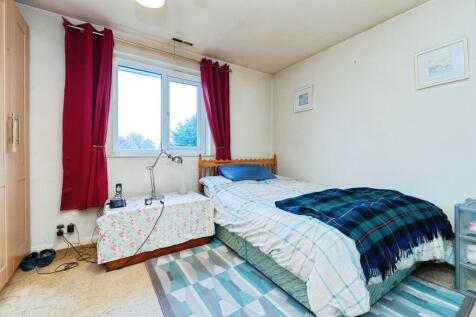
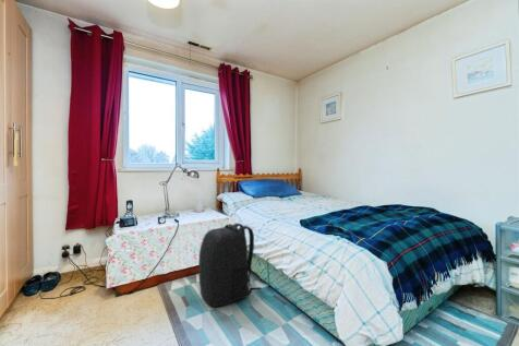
+ backpack [197,223,262,308]
